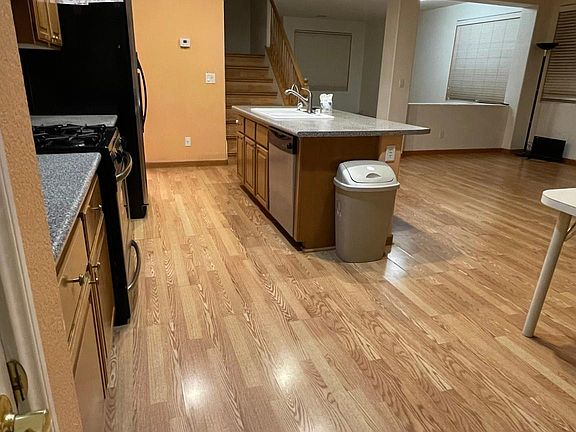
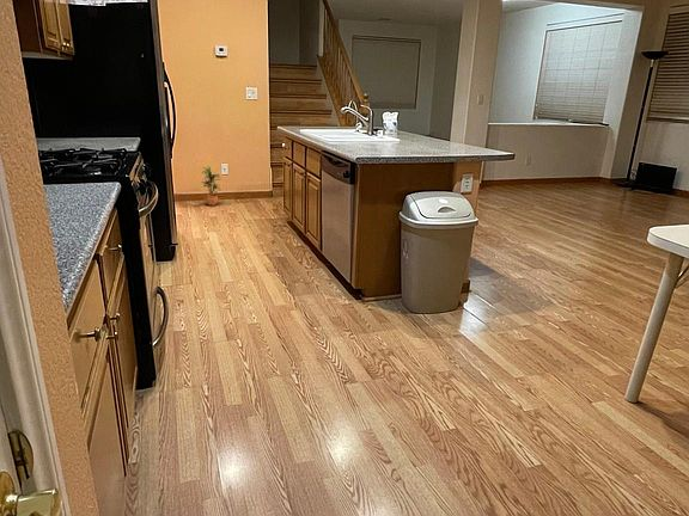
+ potted plant [200,166,222,207]
